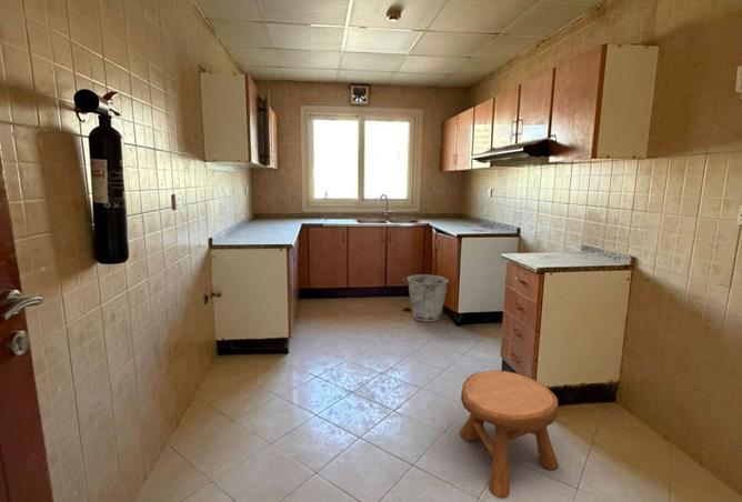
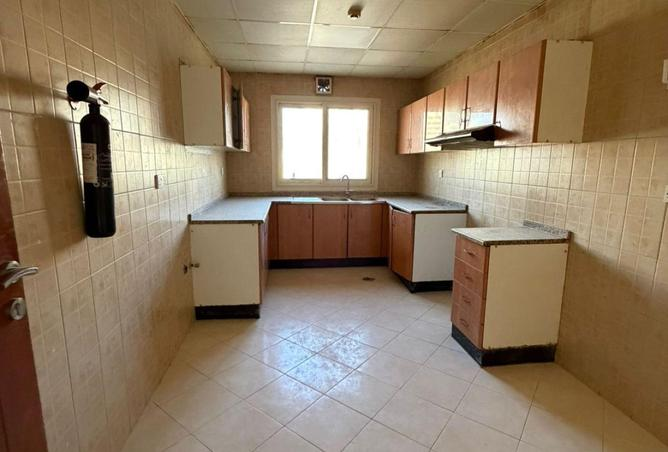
- bucket [401,273,450,323]
- stool [459,370,560,500]
